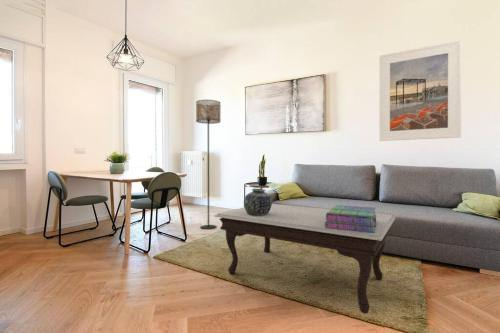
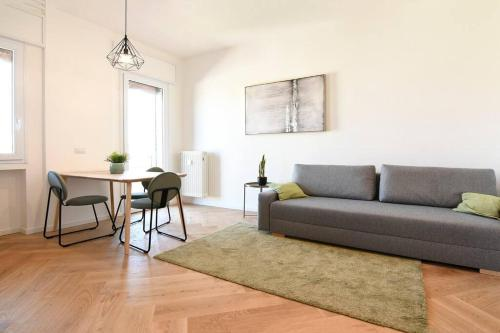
- floor lamp [195,99,222,230]
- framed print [378,39,462,142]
- stack of books [325,204,376,233]
- coffee table [213,203,396,314]
- vase [243,188,273,216]
